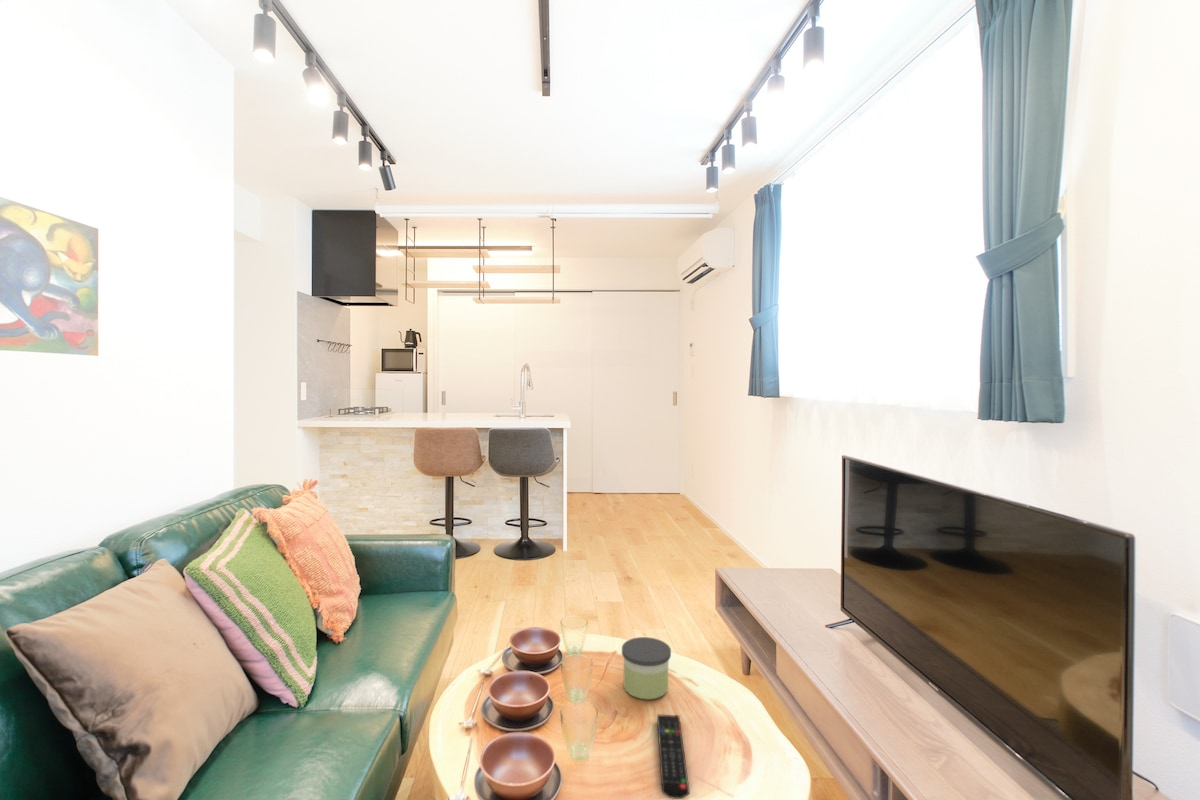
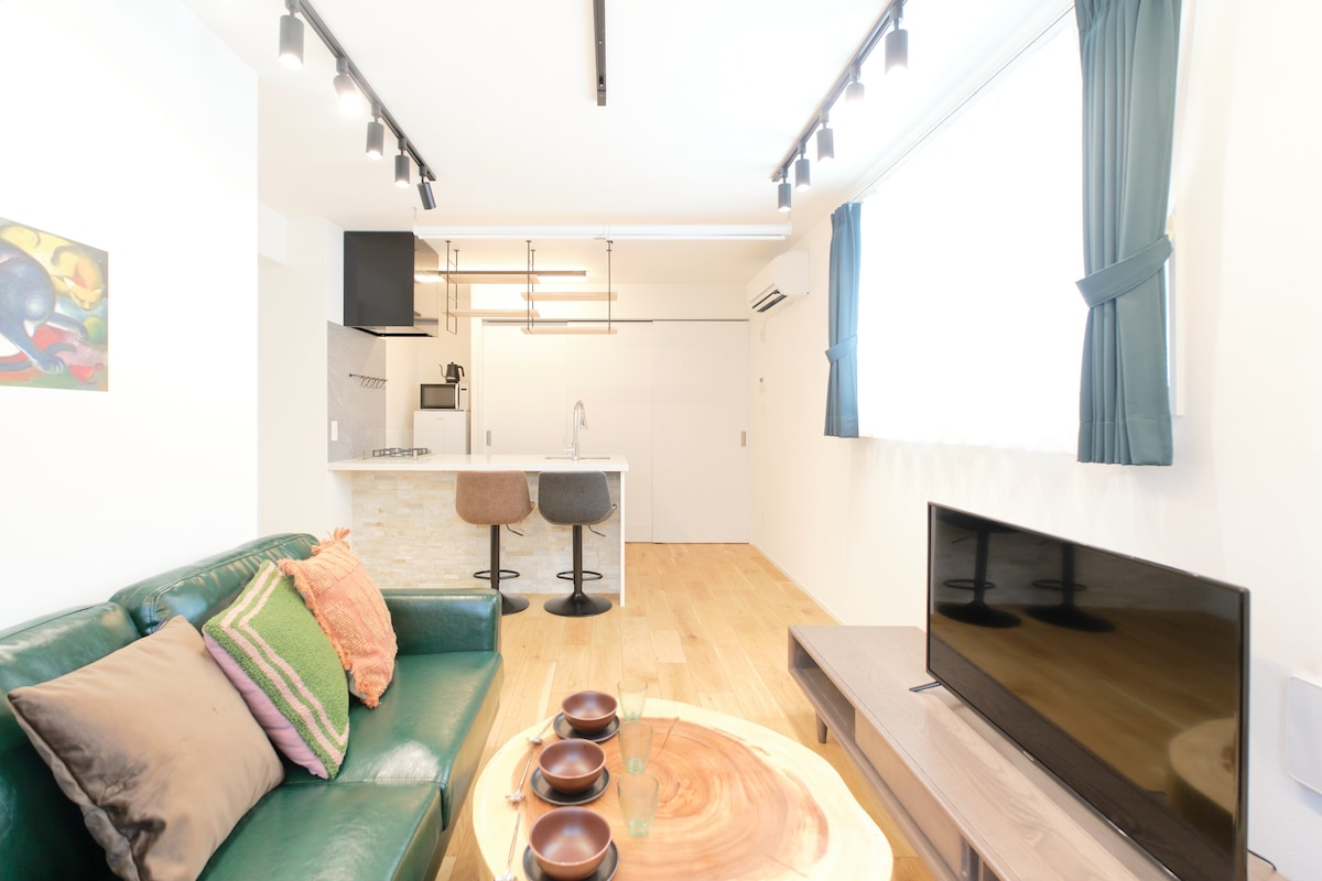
- candle [621,636,672,700]
- remote control [656,713,690,800]
